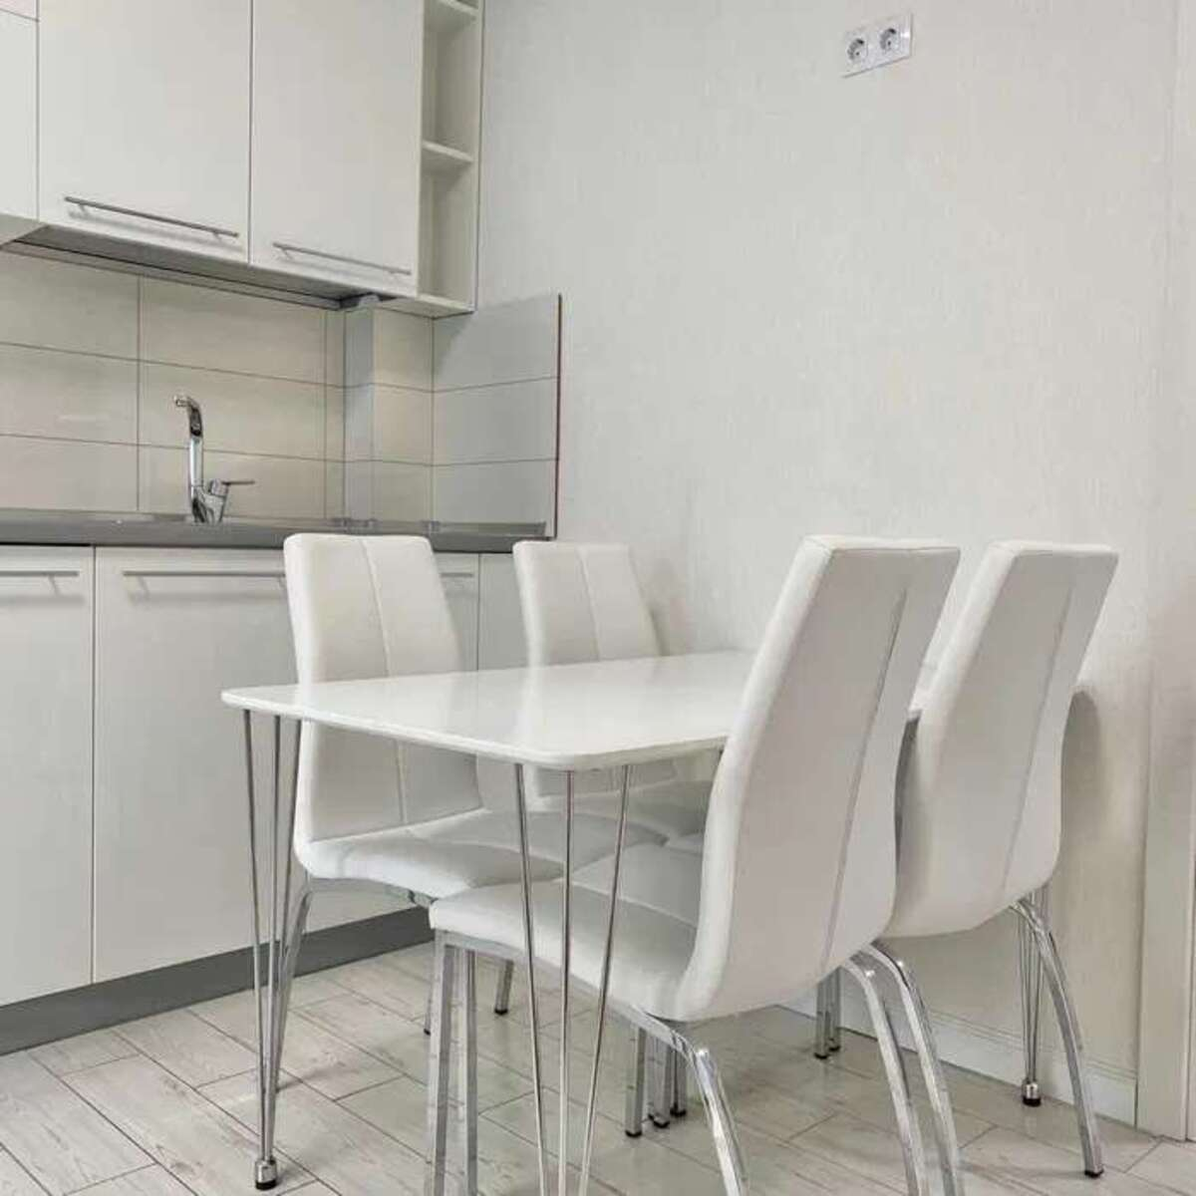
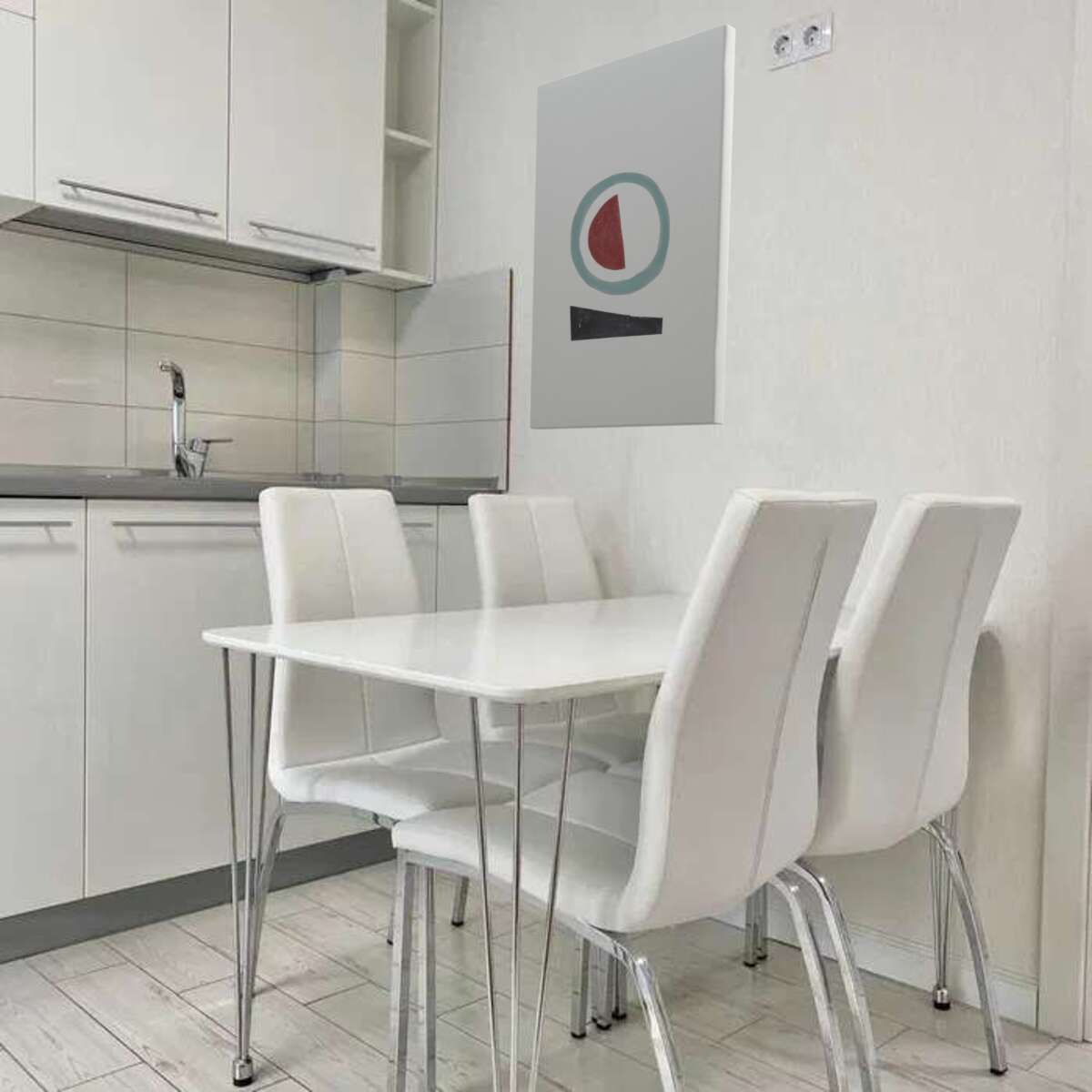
+ wall art [529,24,736,430]
